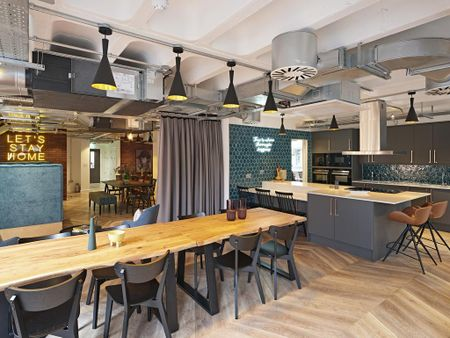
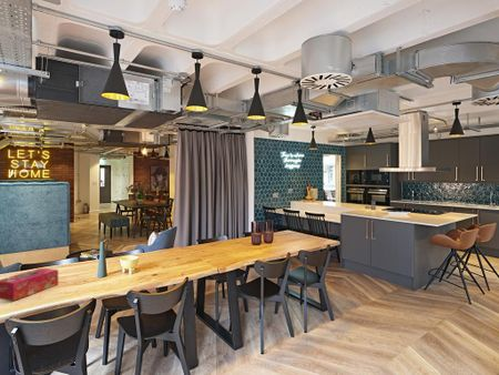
+ tissue box [0,267,59,302]
